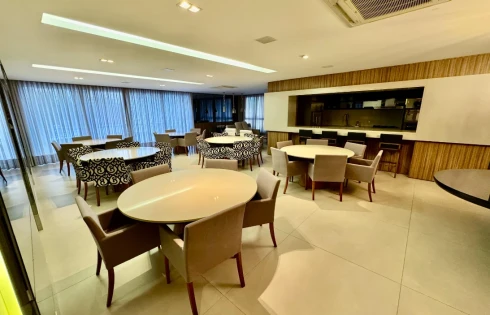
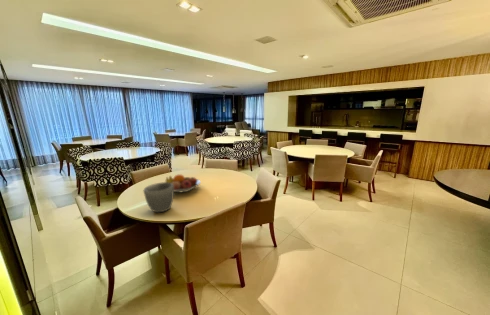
+ fruit bowl [165,173,202,193]
+ bowl [142,181,175,213]
